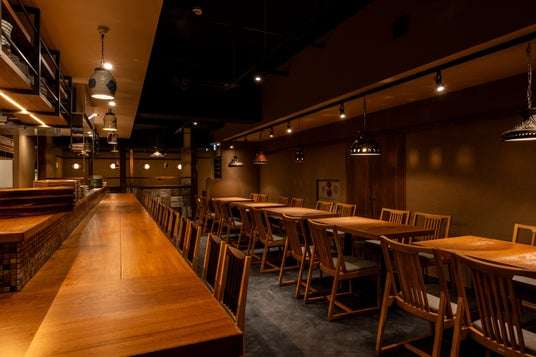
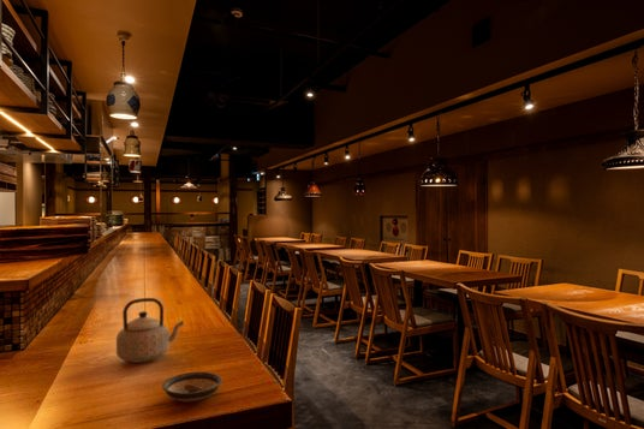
+ saucer [161,371,223,403]
+ teapot [115,297,185,364]
